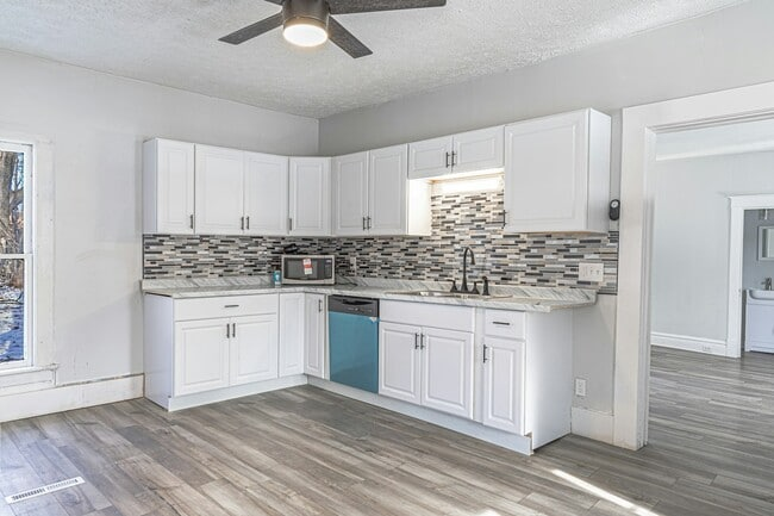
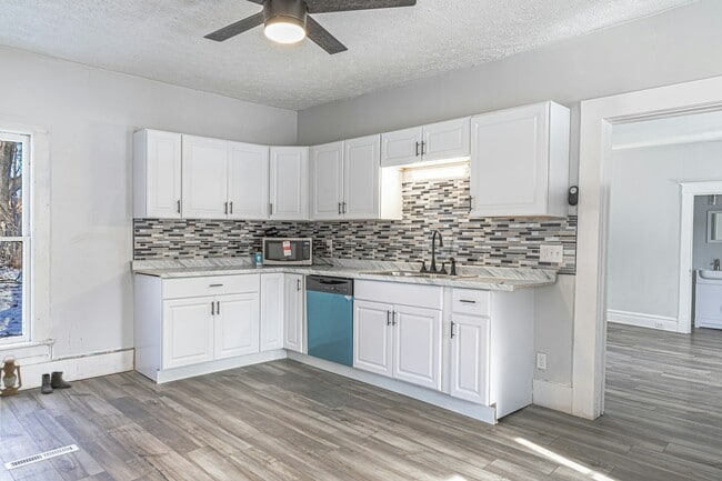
+ boots [34,370,72,394]
+ lantern [0,354,23,398]
